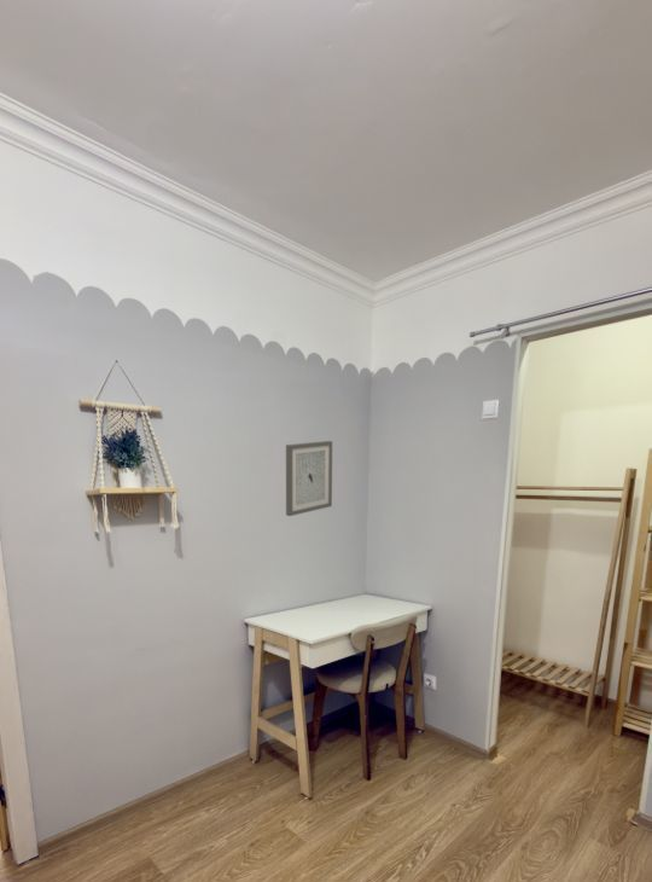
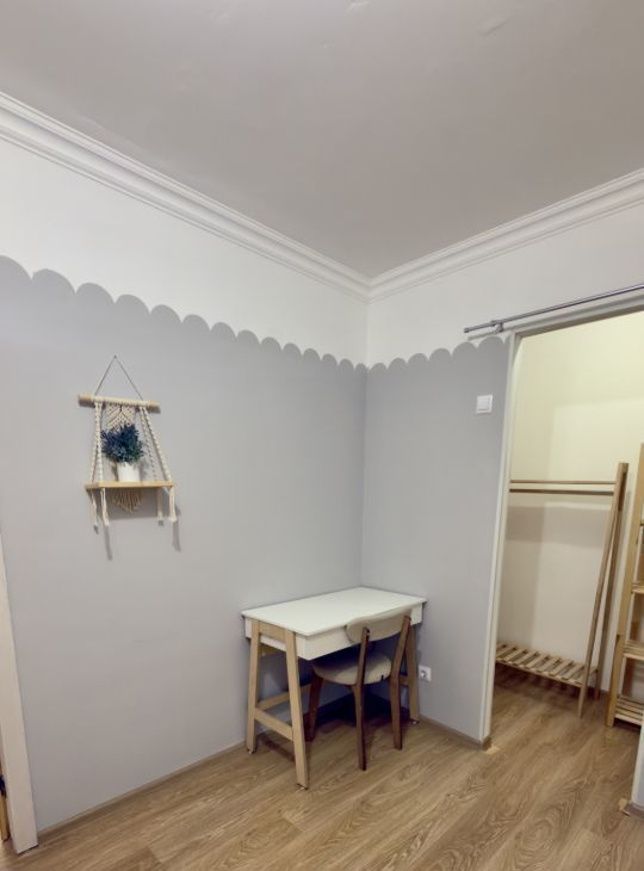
- wall art [285,440,333,517]
